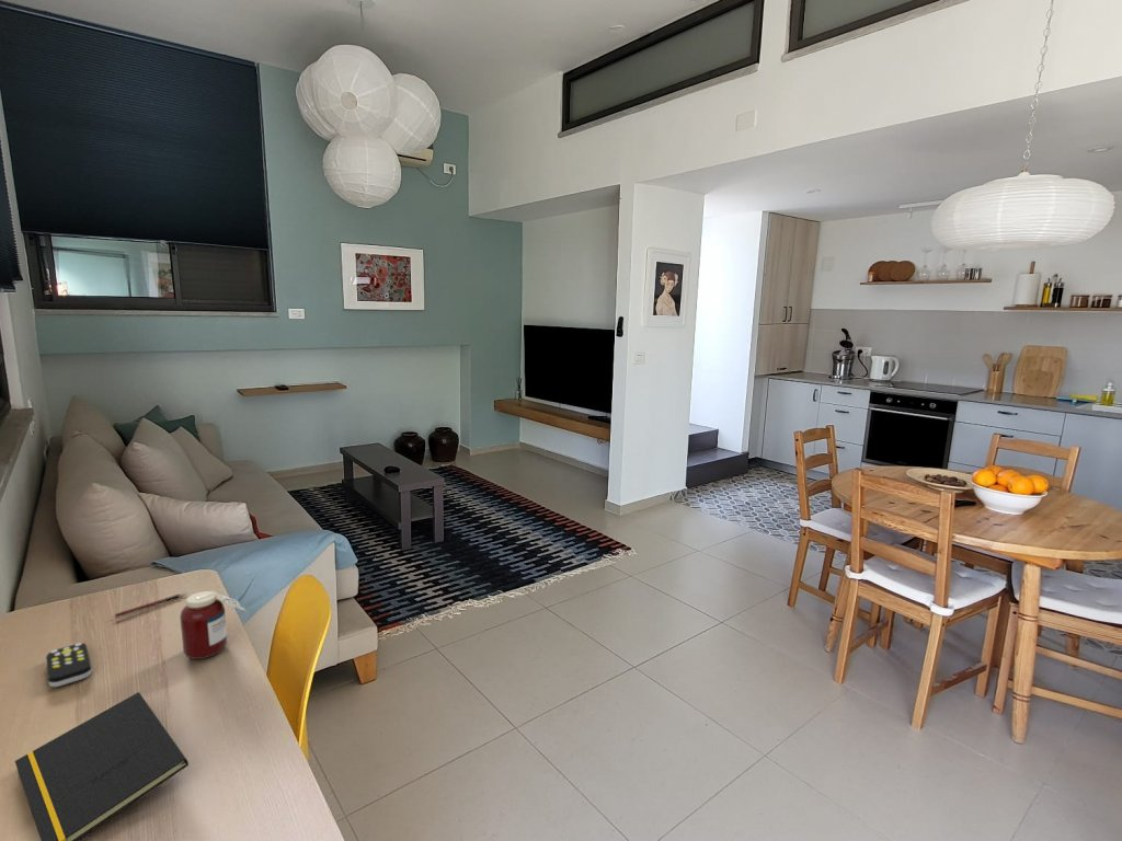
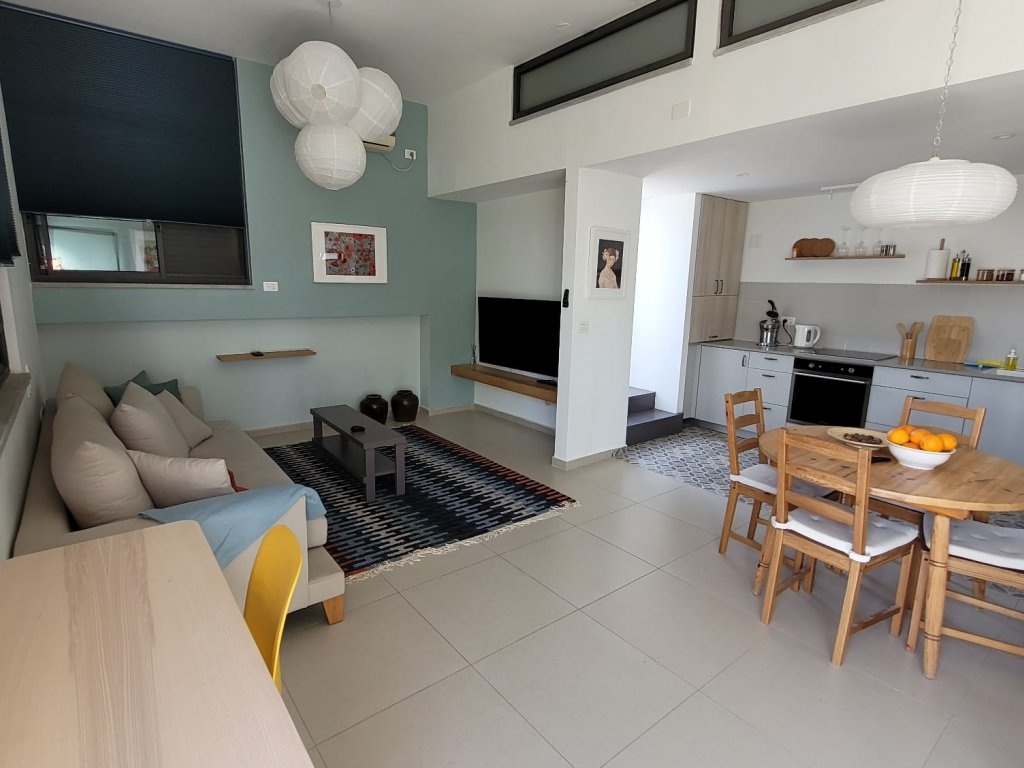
- pen [111,591,188,619]
- remote control [45,642,93,688]
- jar [179,588,249,660]
- notepad [14,691,190,841]
